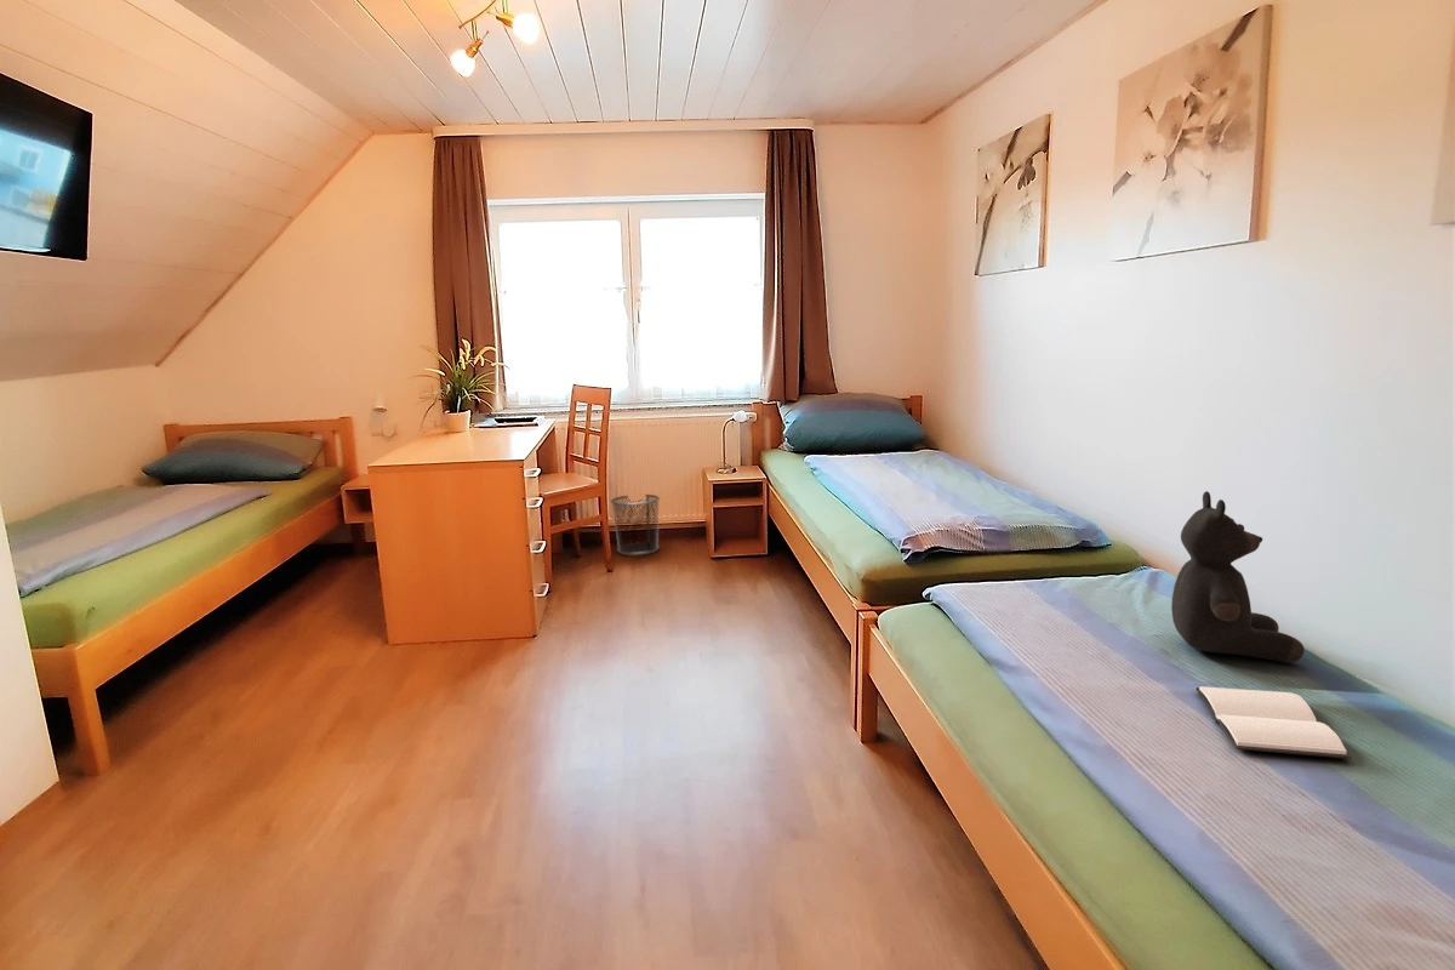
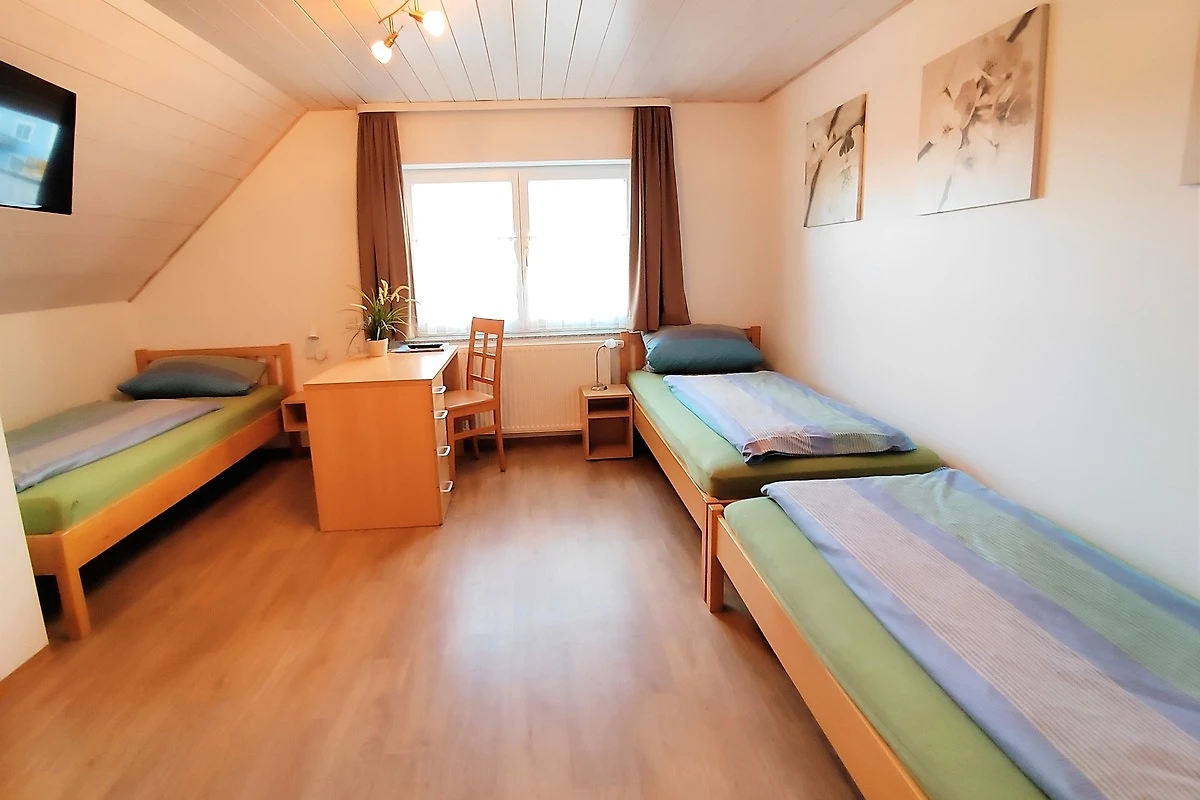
- book [1194,685,1353,760]
- teddy bear [1170,490,1306,663]
- waste bin [610,493,661,557]
